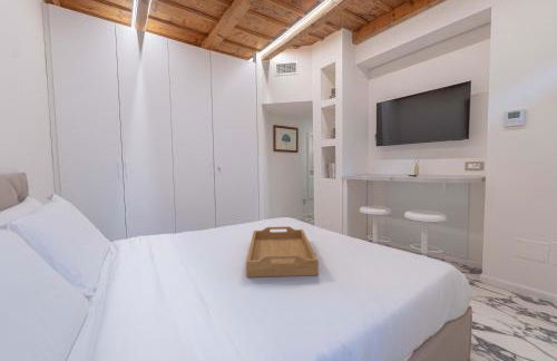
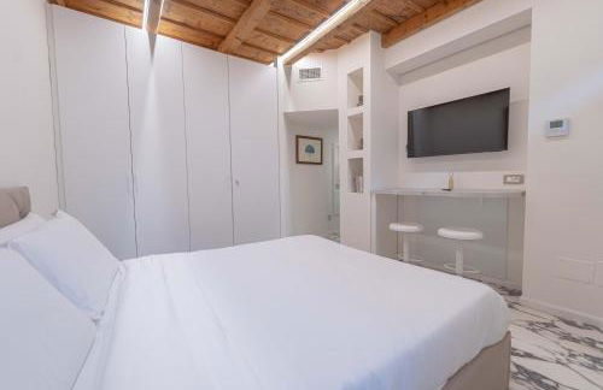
- serving tray [245,225,320,279]
